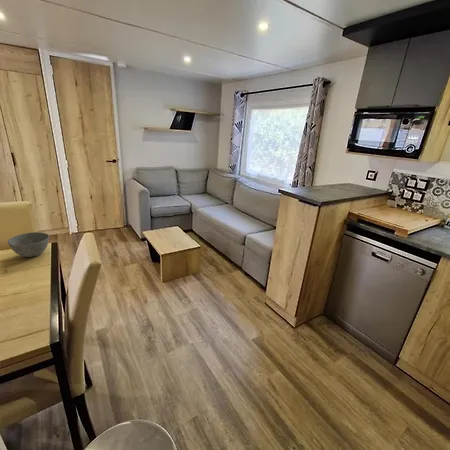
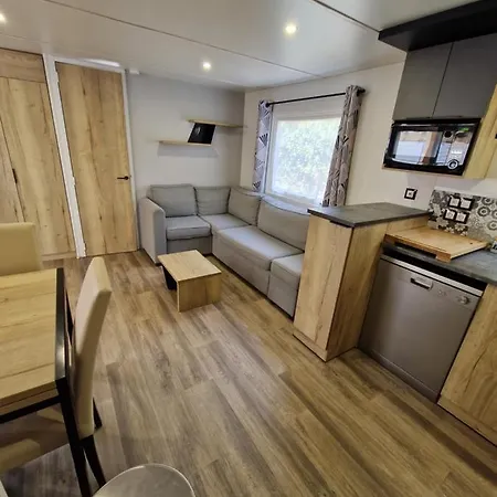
- bowl [7,231,50,258]
